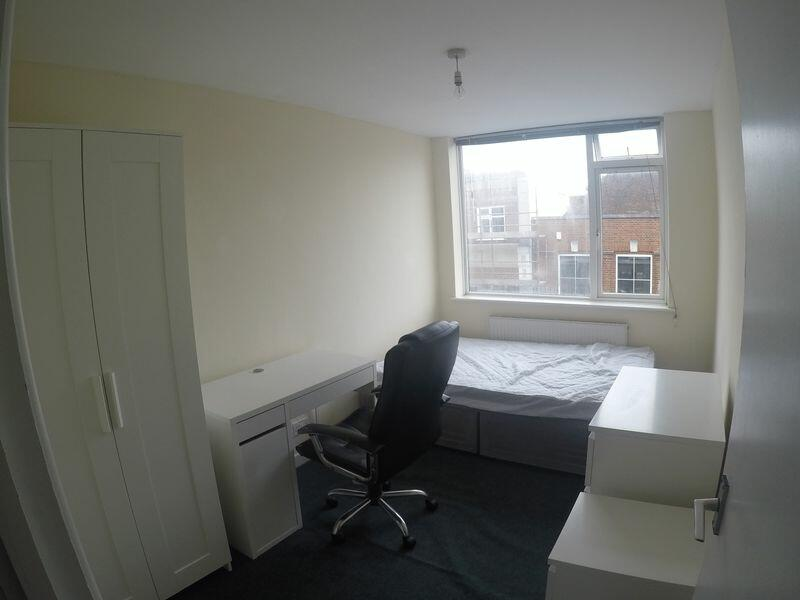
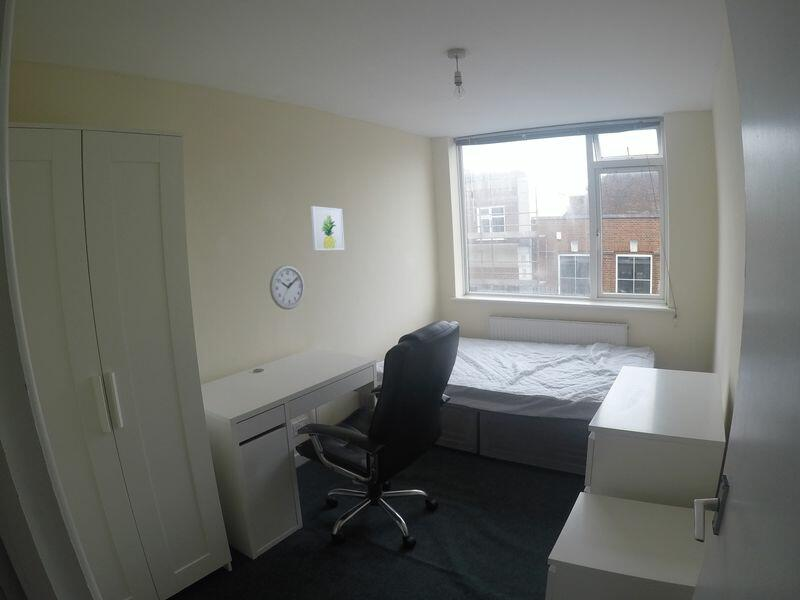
+ wall art [310,205,345,251]
+ wall clock [269,264,305,310]
